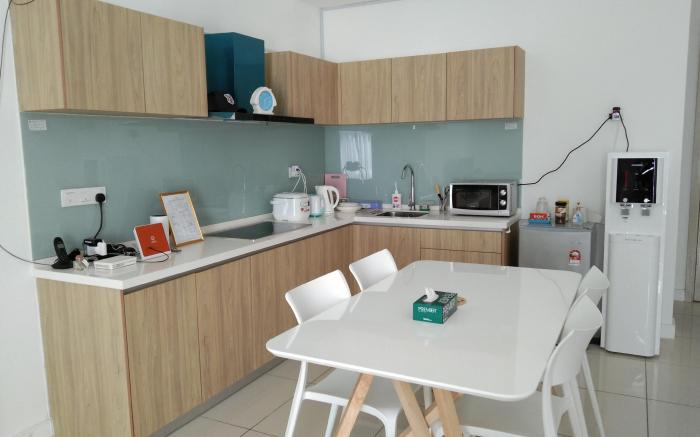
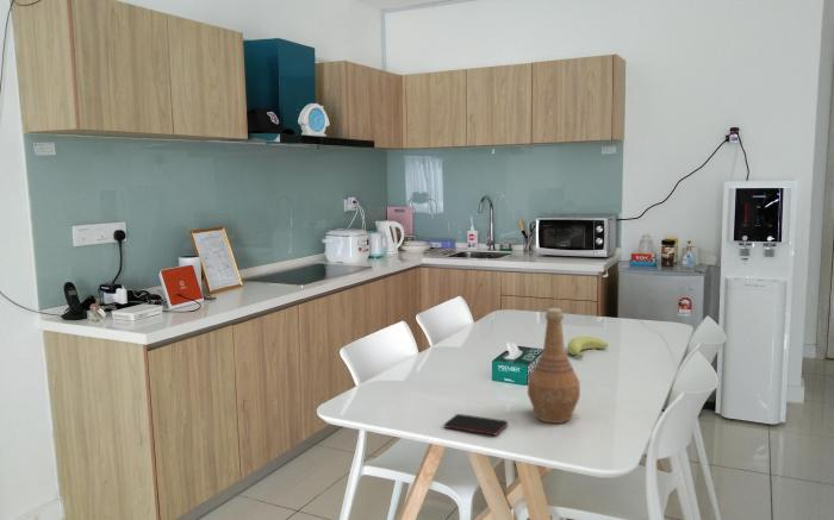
+ banana [566,336,609,359]
+ vase [527,307,581,425]
+ smartphone [443,413,509,436]
